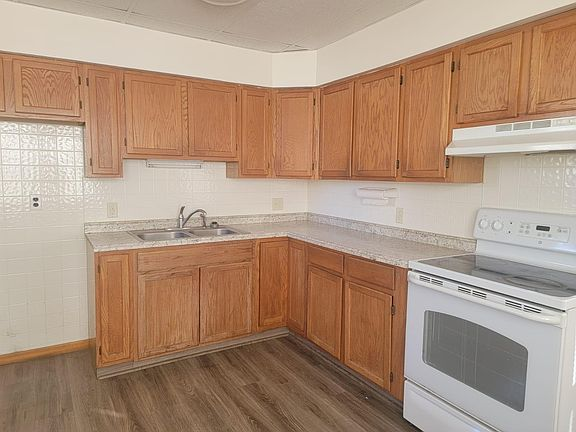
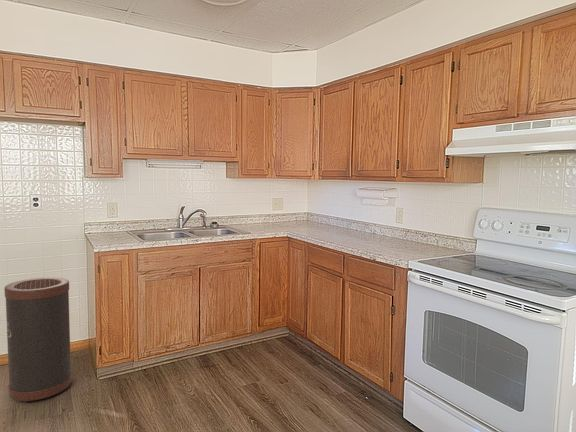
+ trash can [4,276,73,404]
